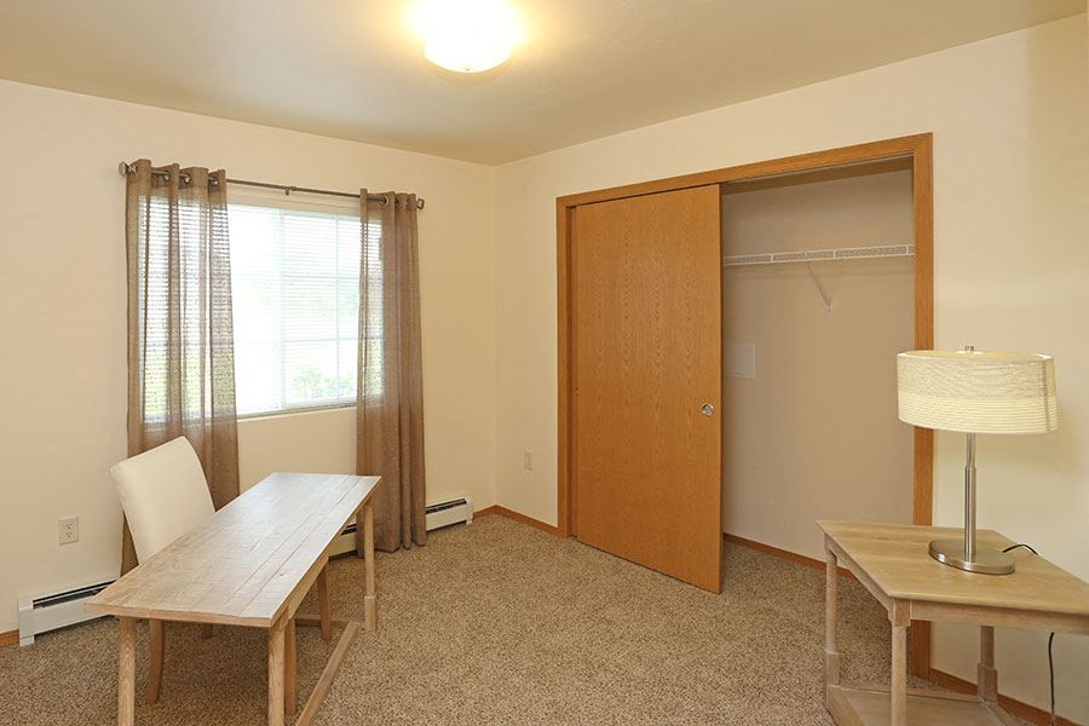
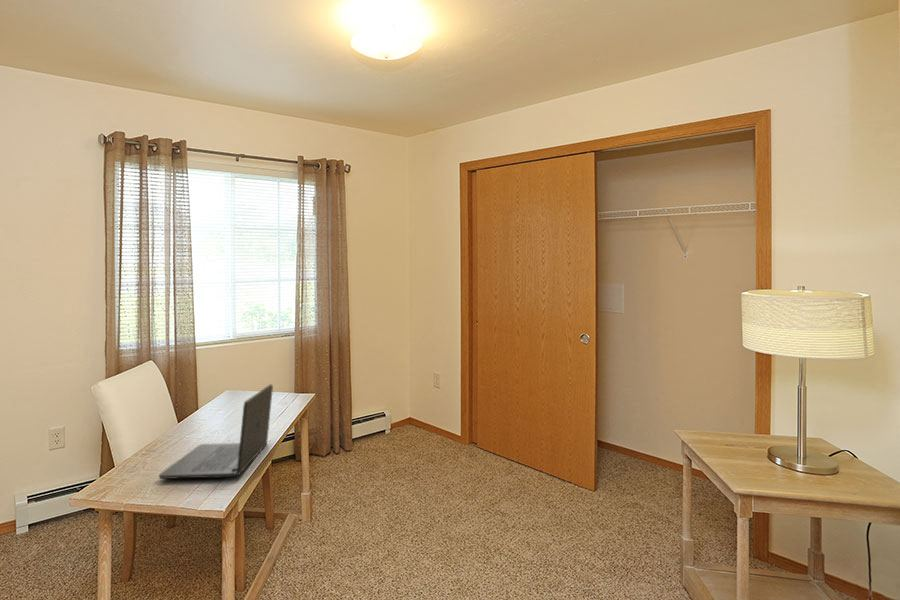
+ laptop [158,383,274,480]
